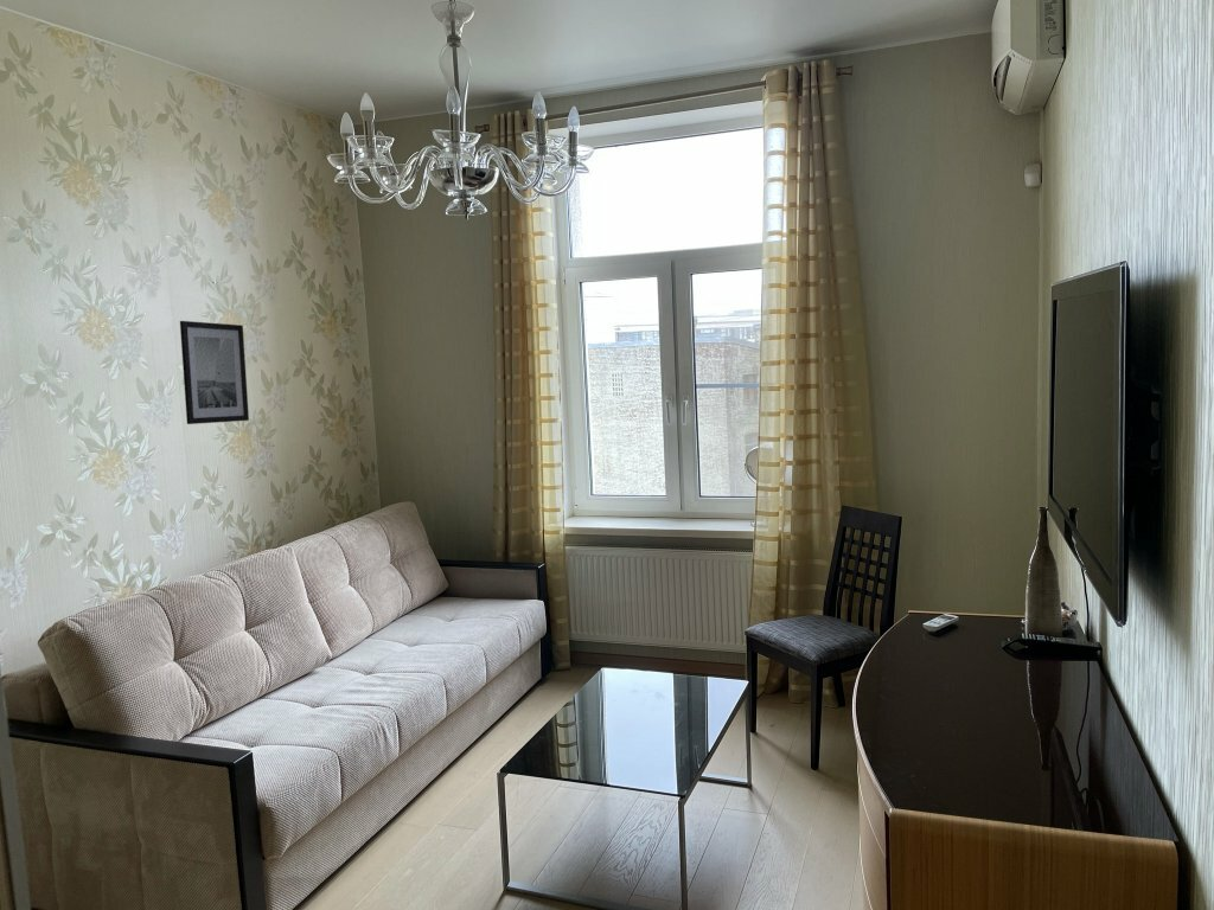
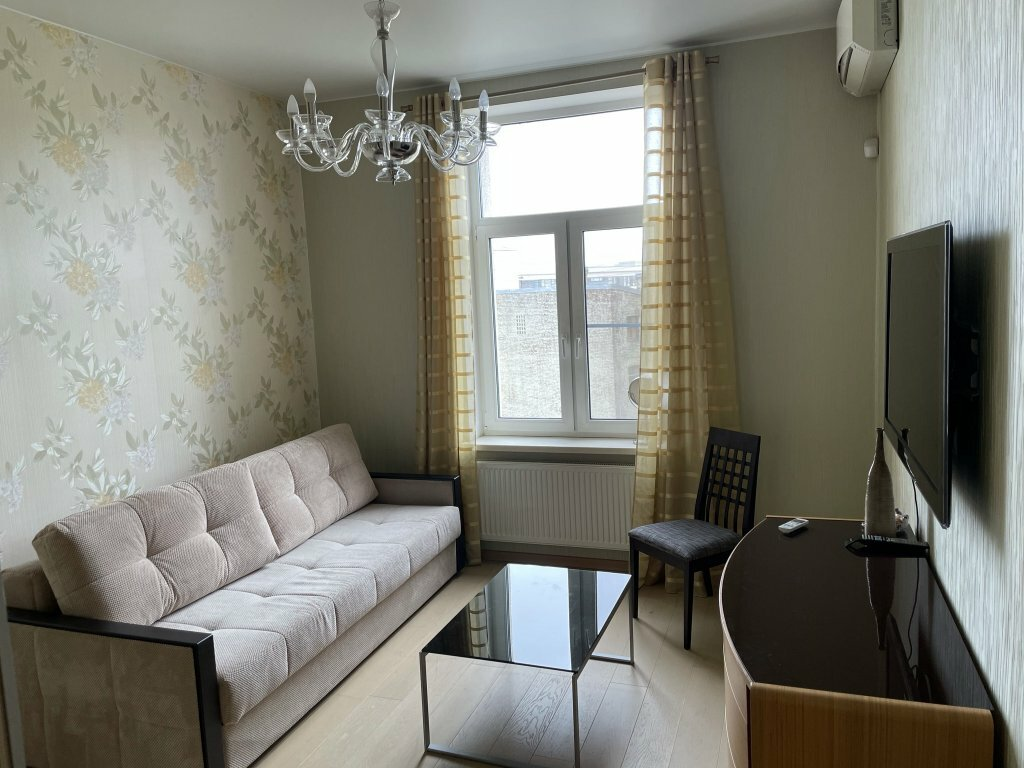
- wall art [179,320,250,425]
